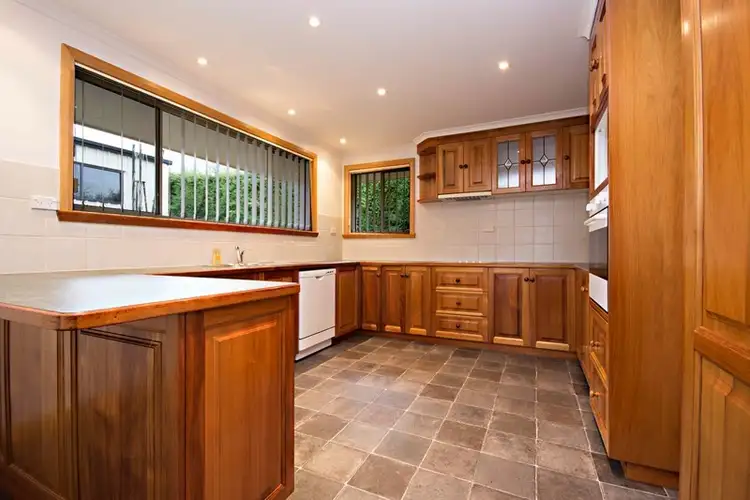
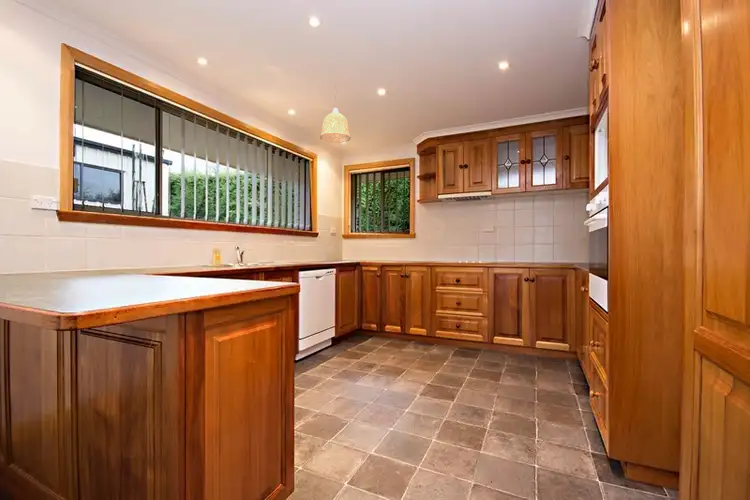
+ pendant lamp [319,80,352,144]
